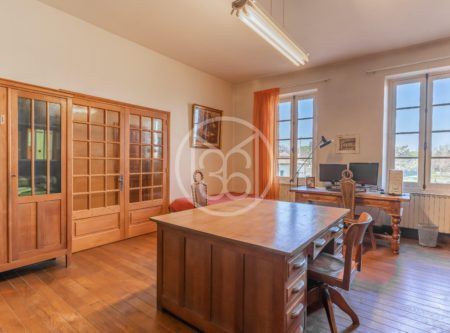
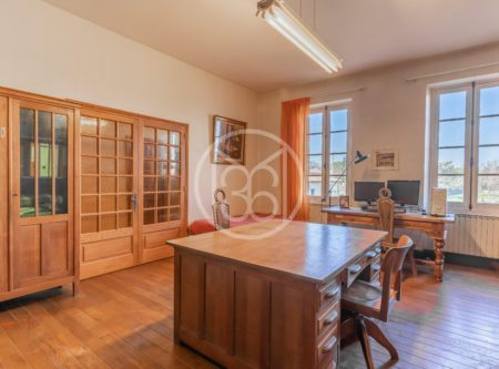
- wastebasket [417,222,440,248]
